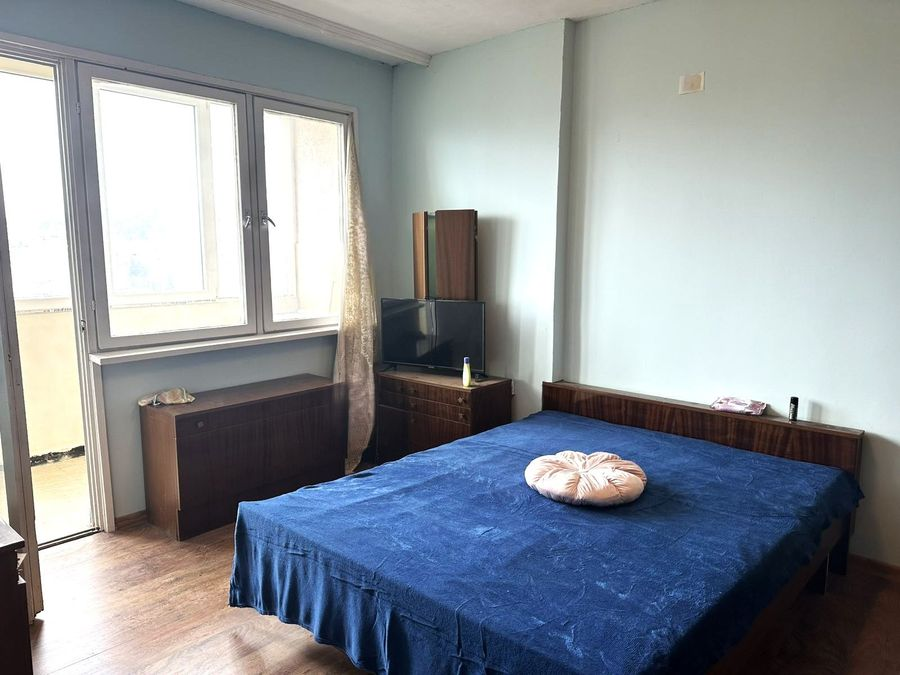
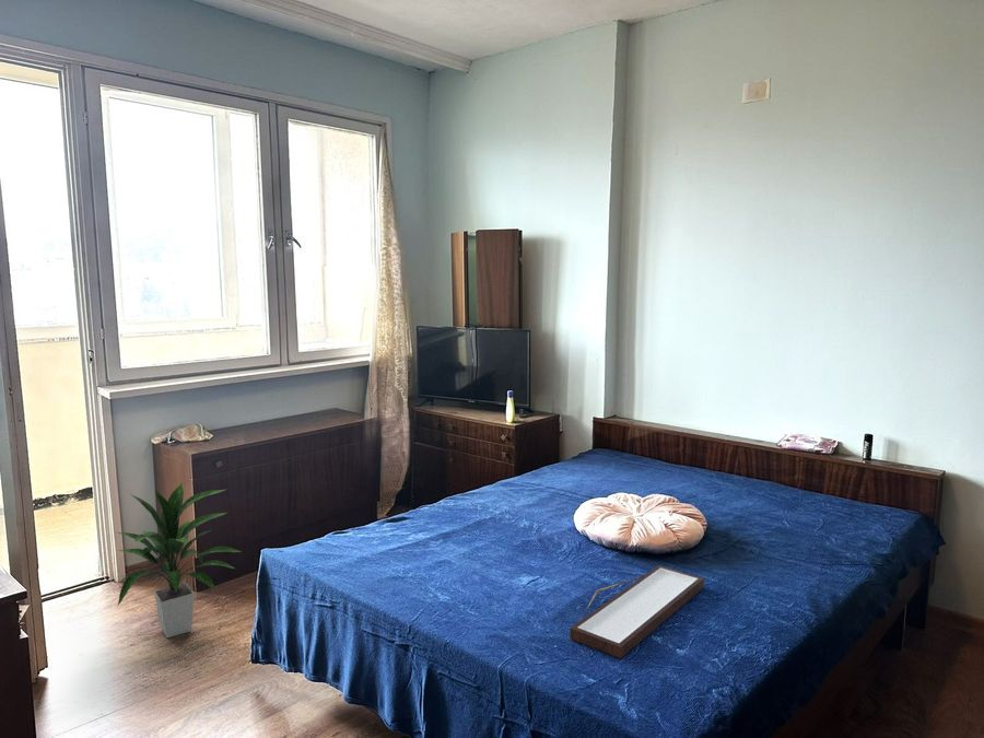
+ tray [569,564,705,659]
+ indoor plant [114,482,243,639]
